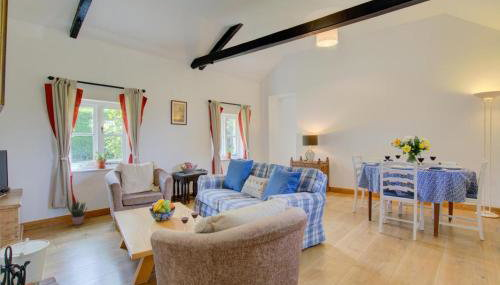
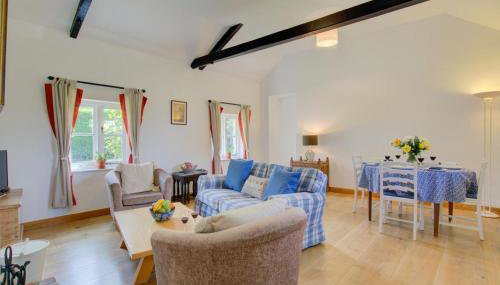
- potted plant [66,199,88,226]
